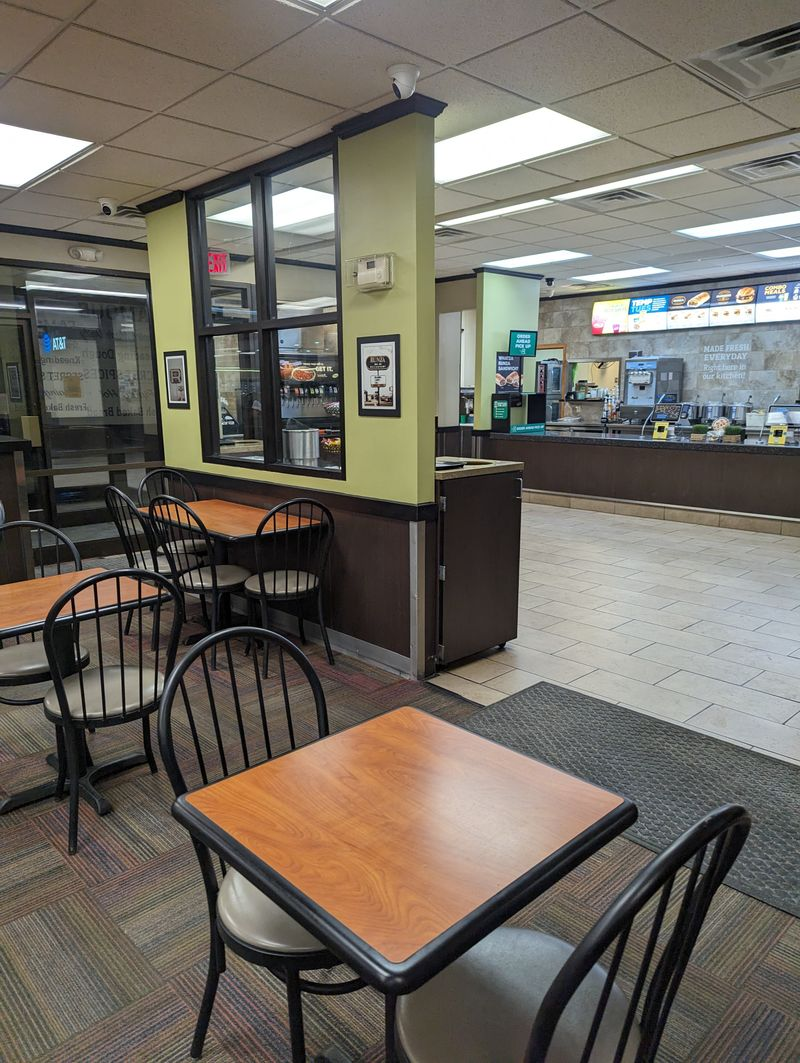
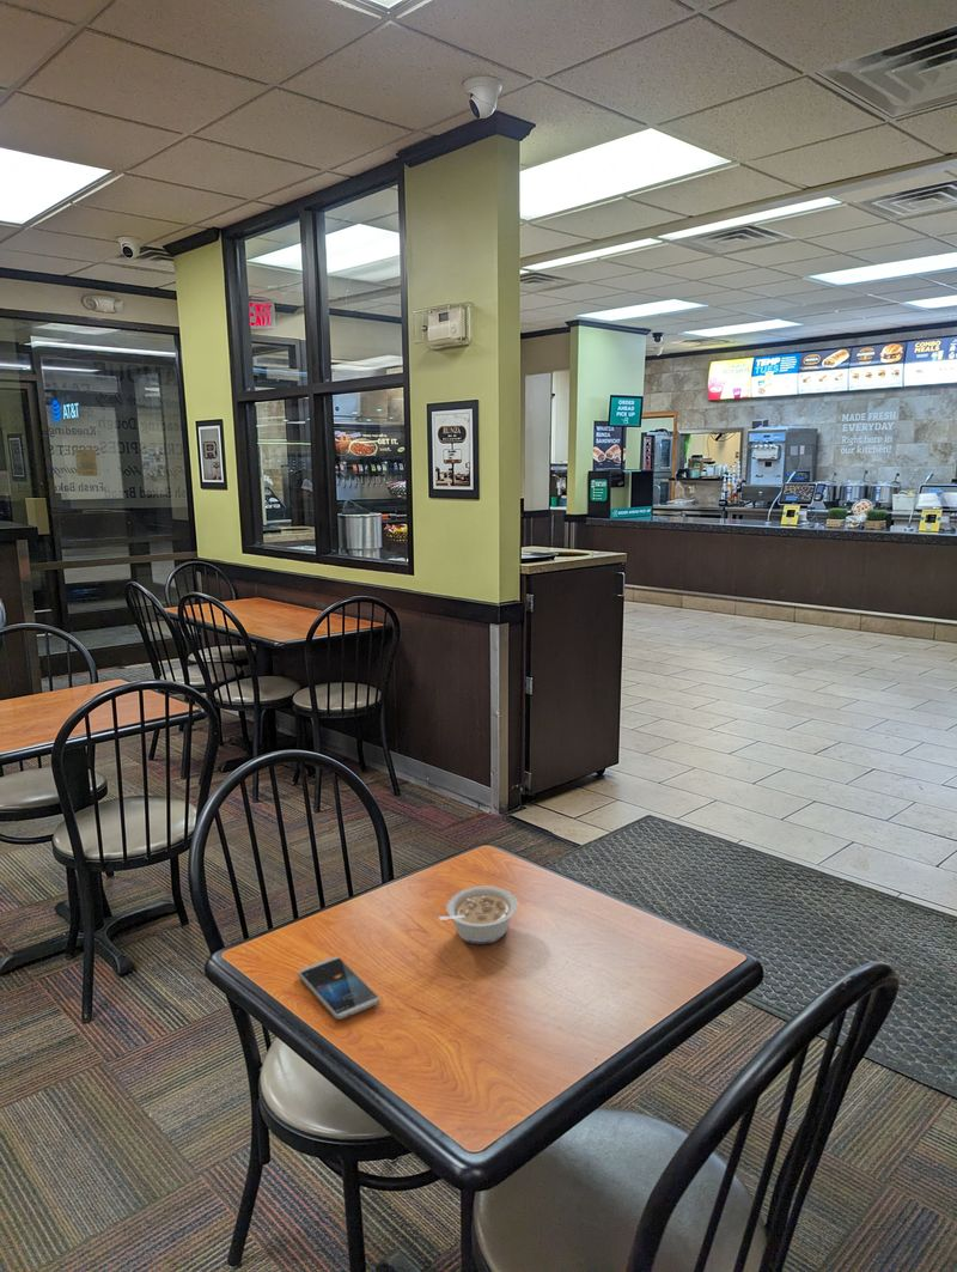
+ legume [437,885,519,945]
+ smartphone [297,956,380,1021]
